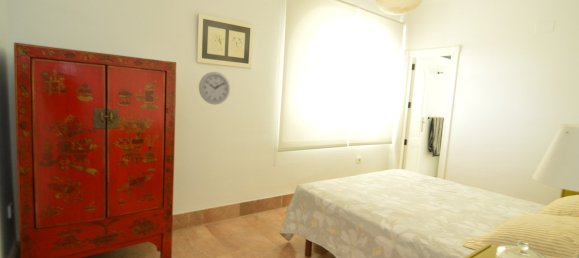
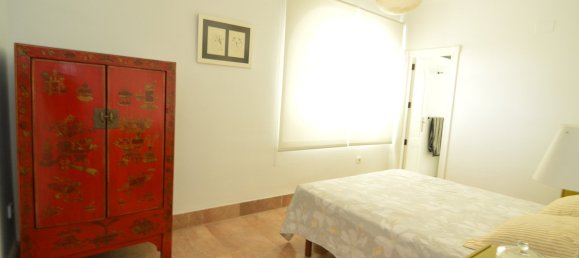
- wall clock [198,71,231,105]
